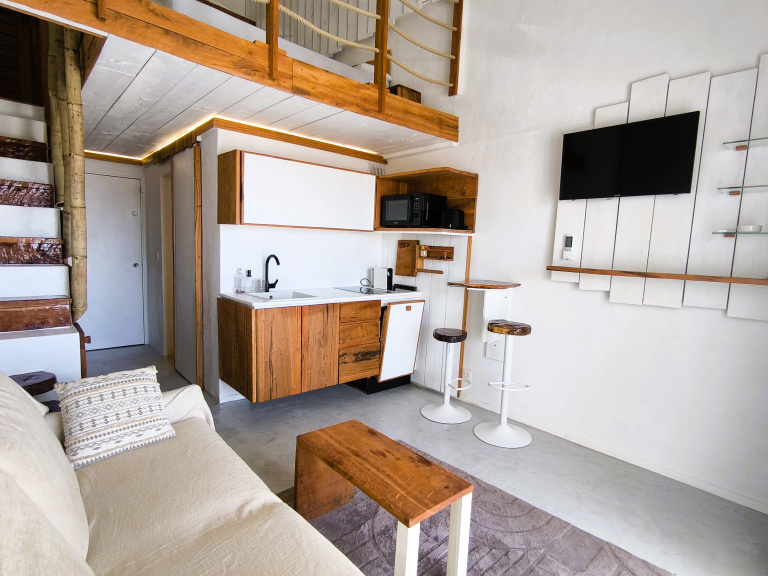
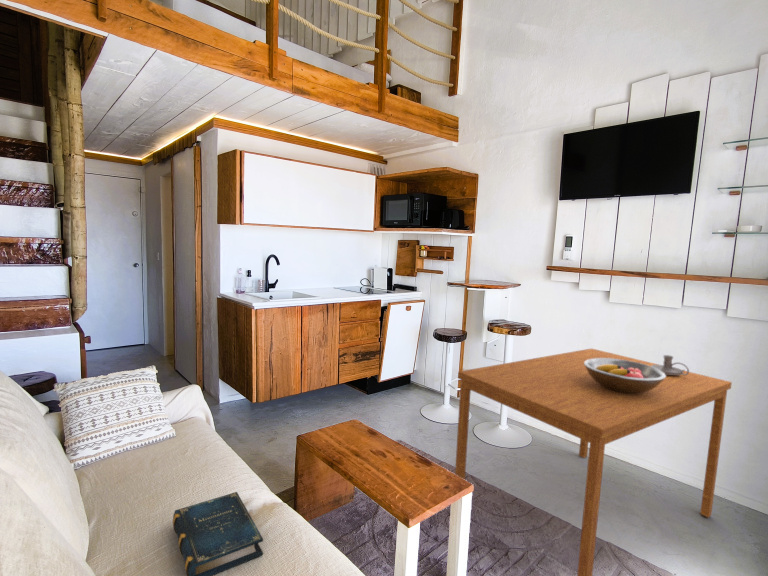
+ fruit bowl [584,358,666,393]
+ book [172,491,264,576]
+ candle holder [651,354,690,375]
+ dining table [454,347,733,576]
